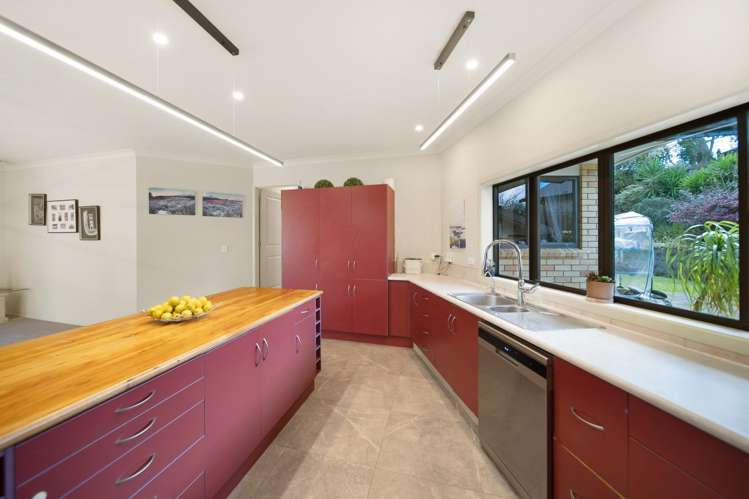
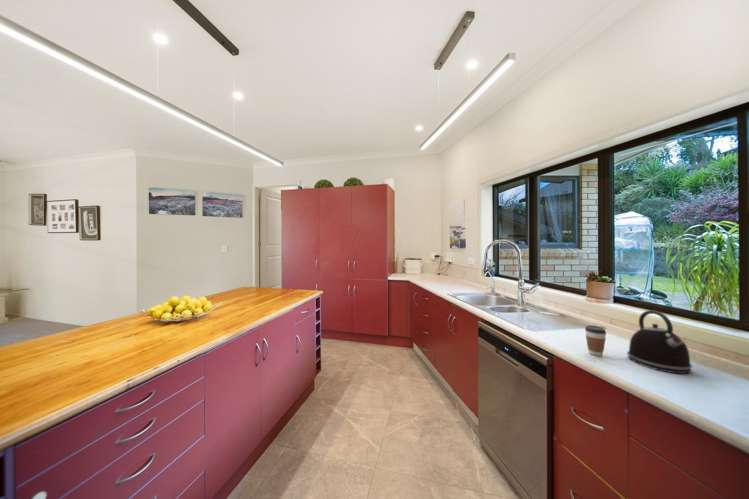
+ kettle [626,309,693,375]
+ coffee cup [584,324,607,357]
